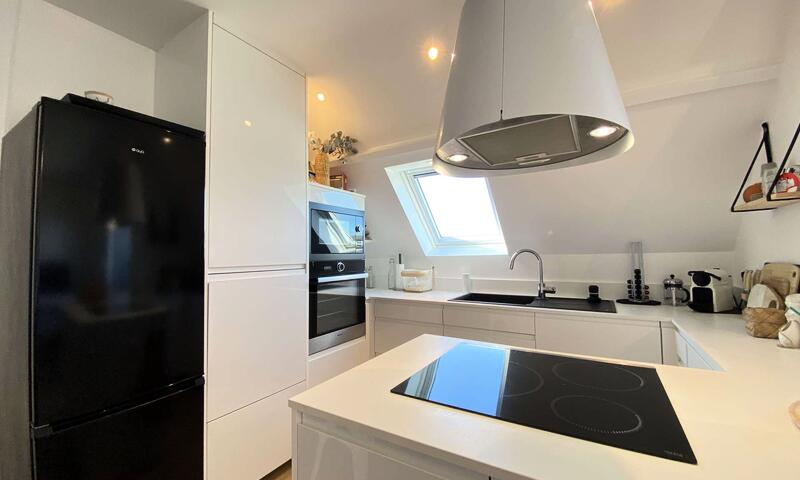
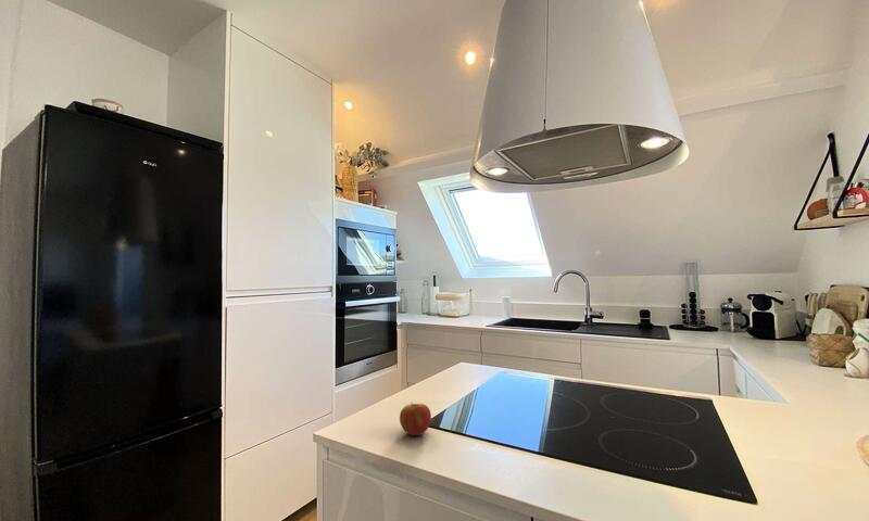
+ apple [399,403,432,436]
